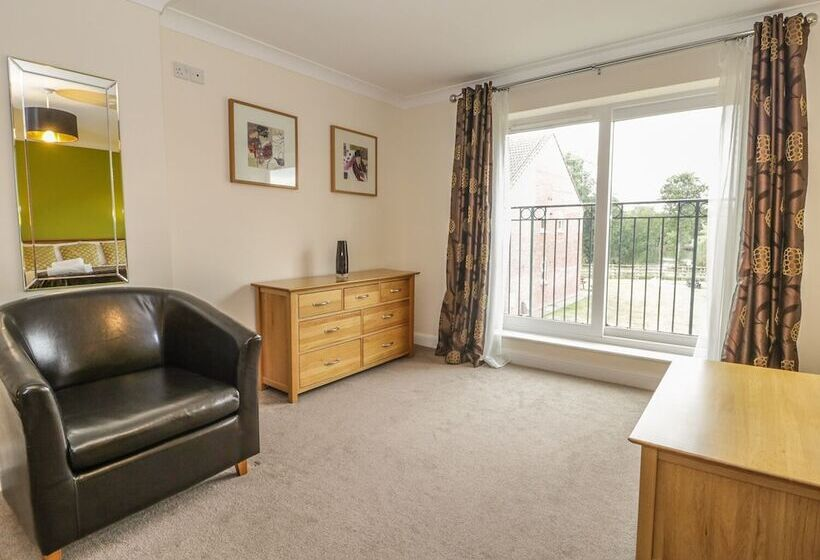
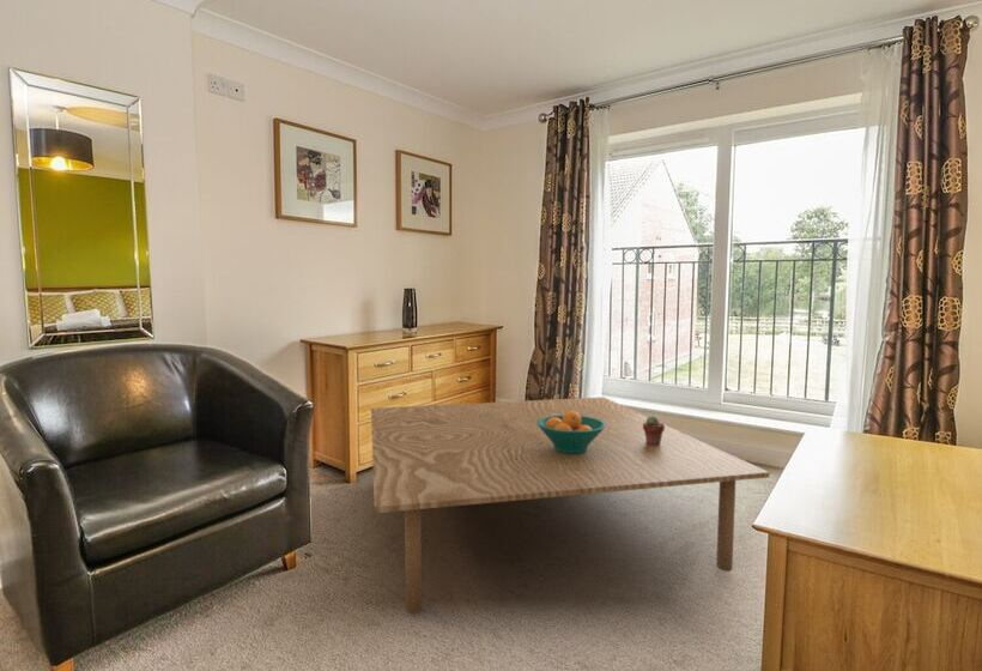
+ potted succulent [643,415,666,446]
+ coffee table [370,395,770,613]
+ fruit bowl [537,411,606,453]
